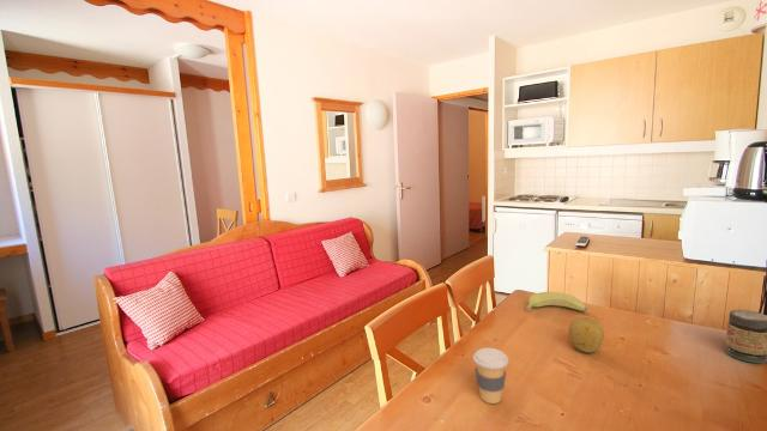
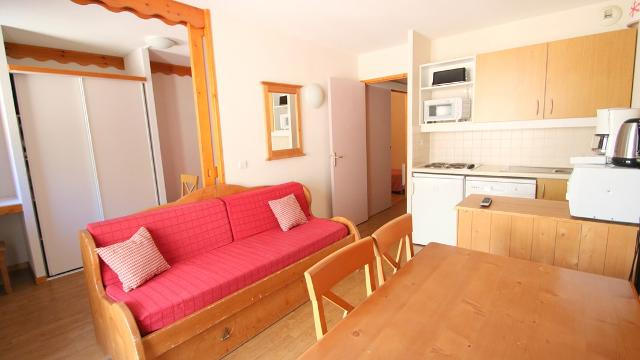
- coffee cup [472,347,509,405]
- jar [725,309,767,364]
- banana [525,291,588,312]
- fruit [567,316,605,354]
